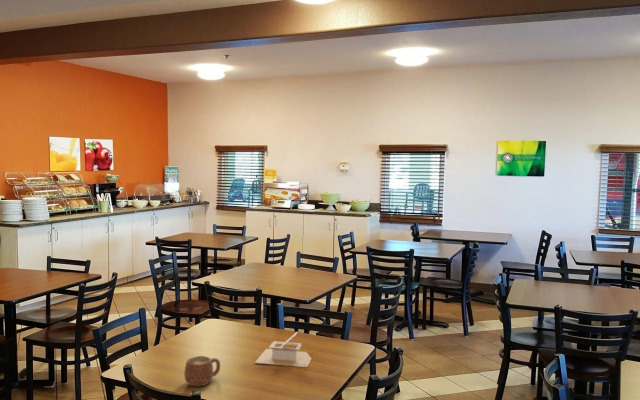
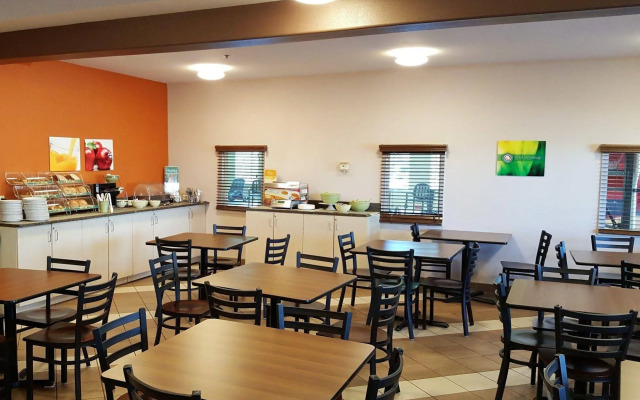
- napkin holder [254,331,313,368]
- mug [183,355,221,388]
